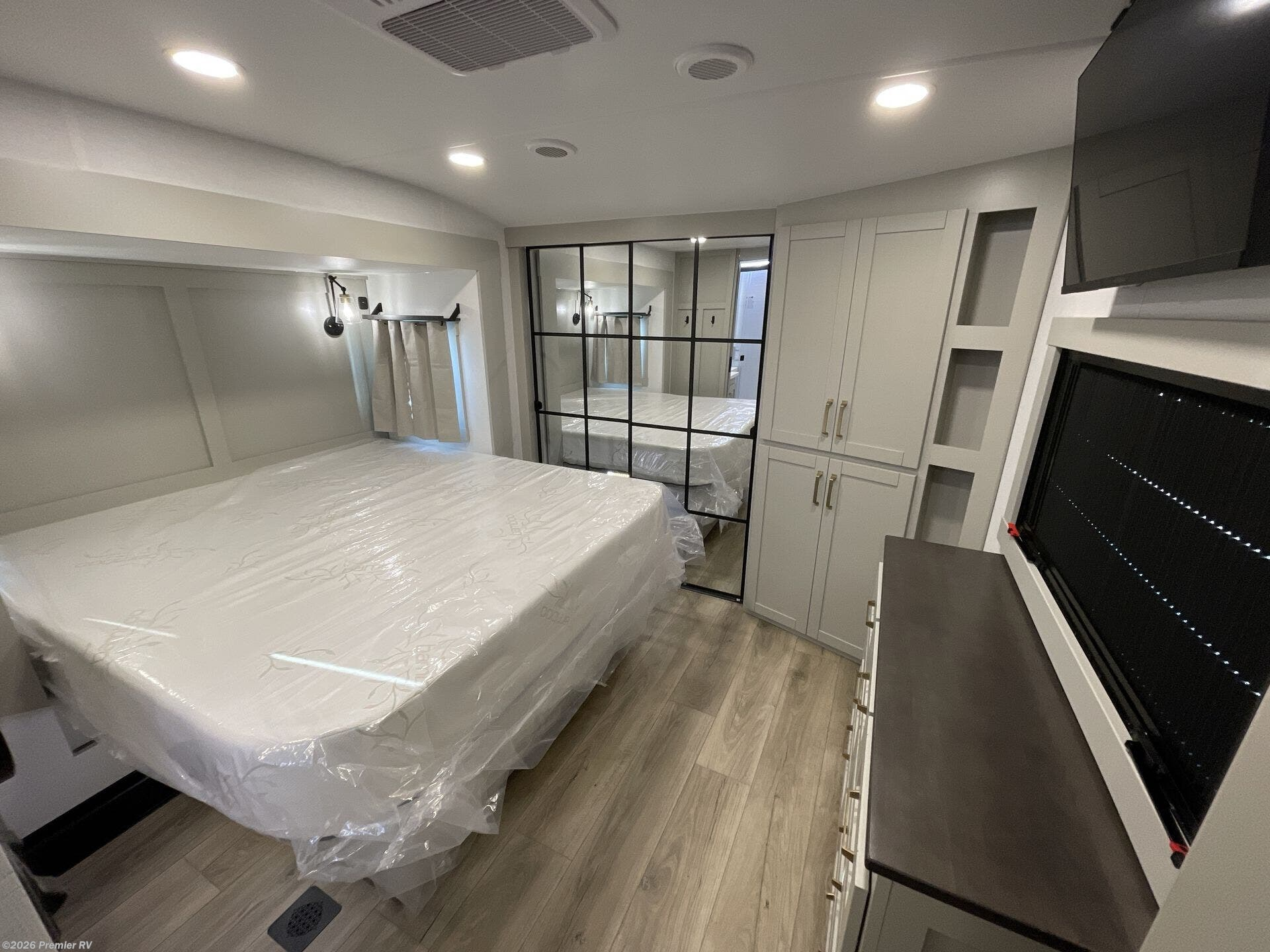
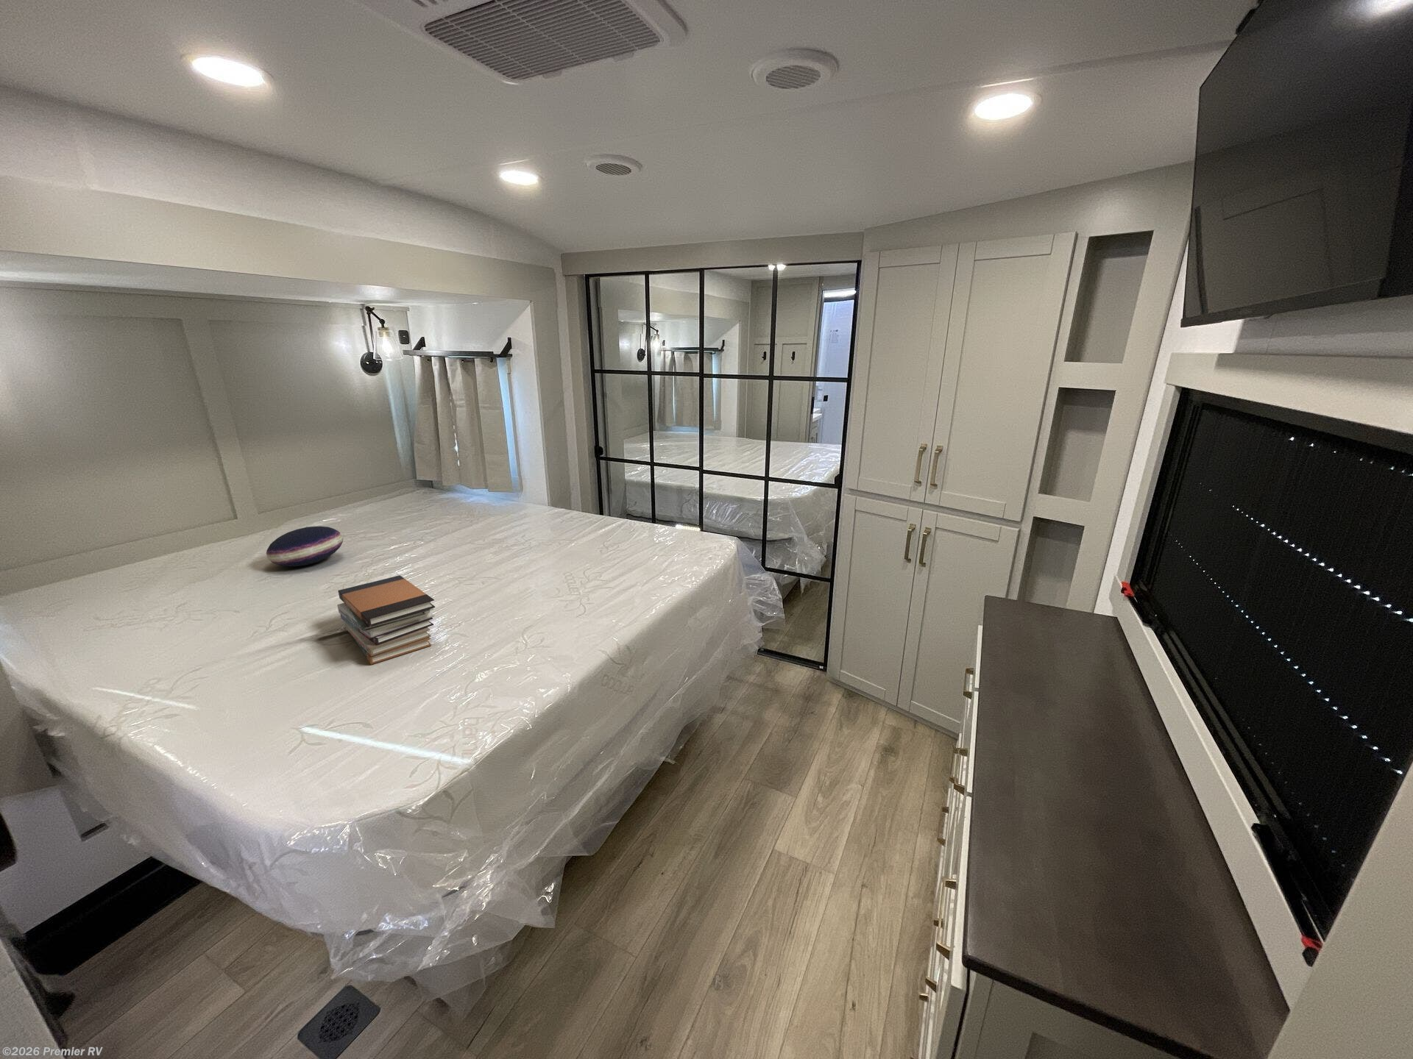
+ book stack [336,574,436,665]
+ cushion [266,526,344,567]
